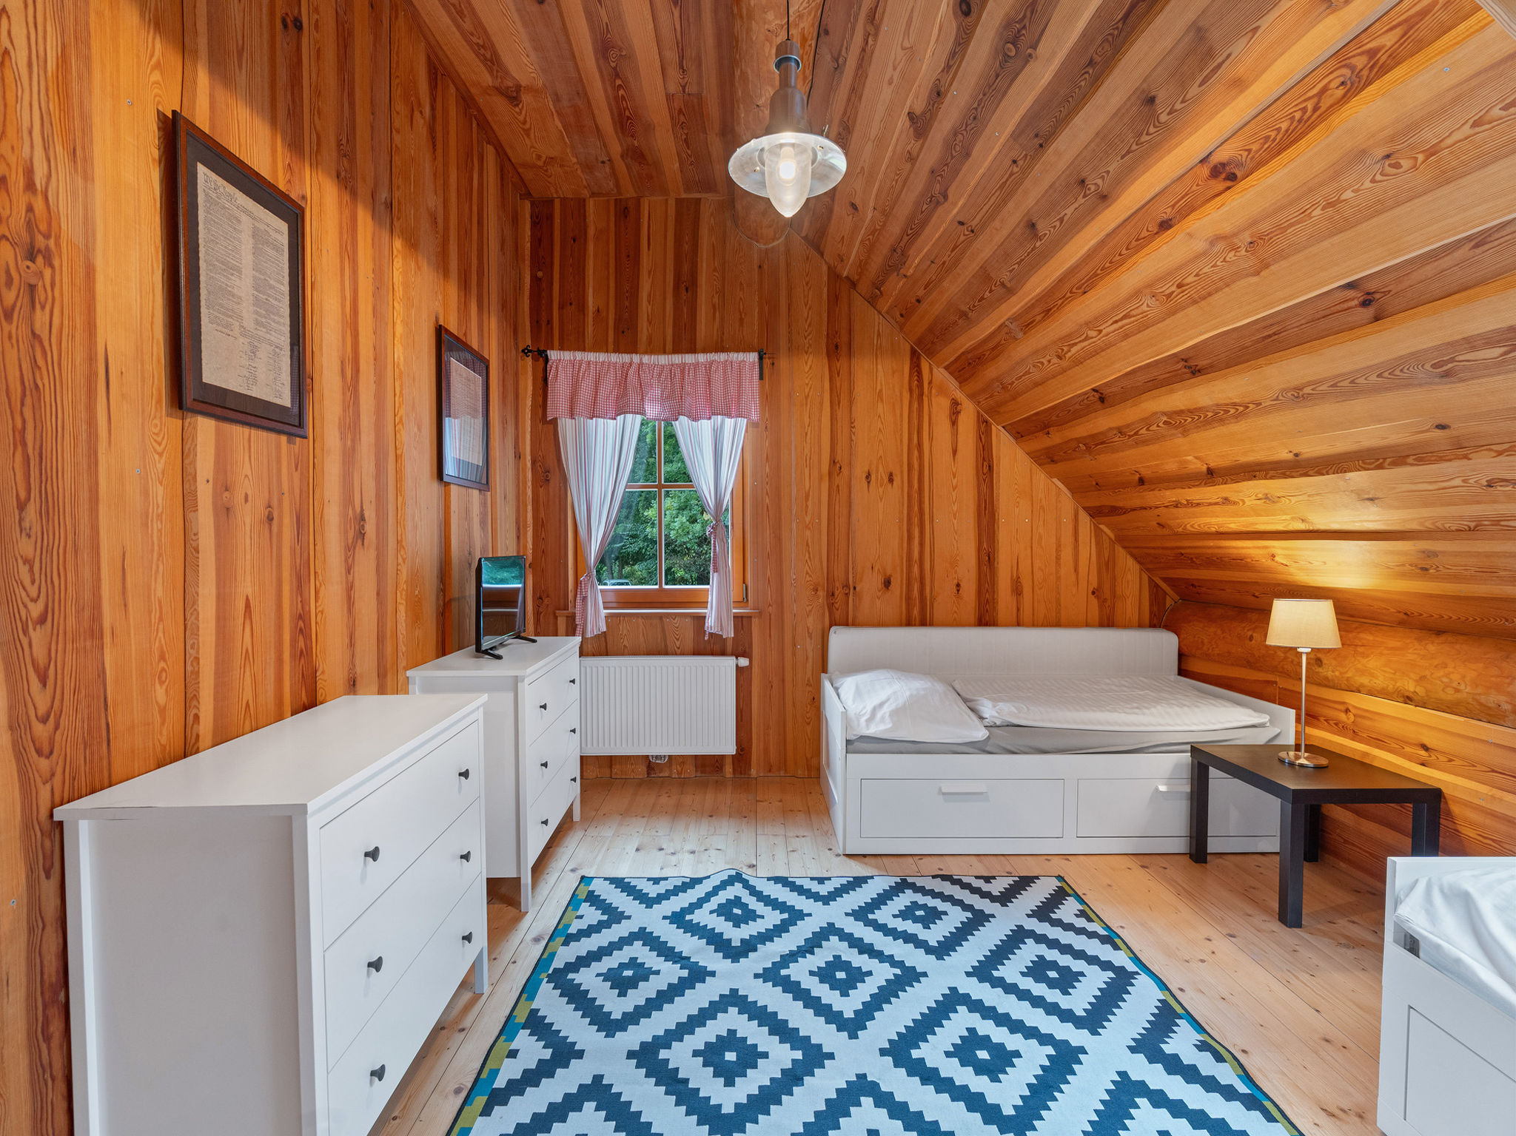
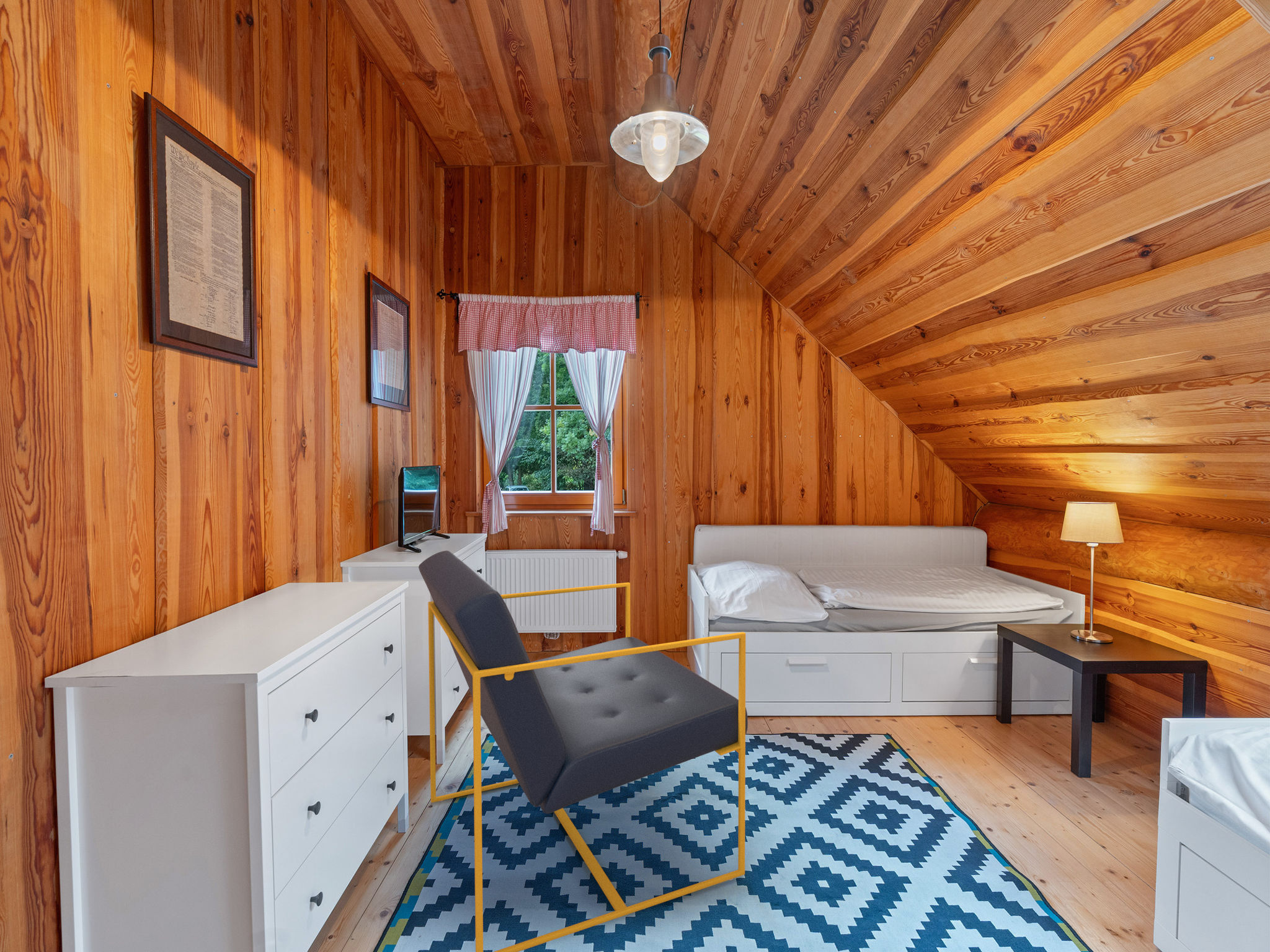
+ armchair [418,550,748,952]
